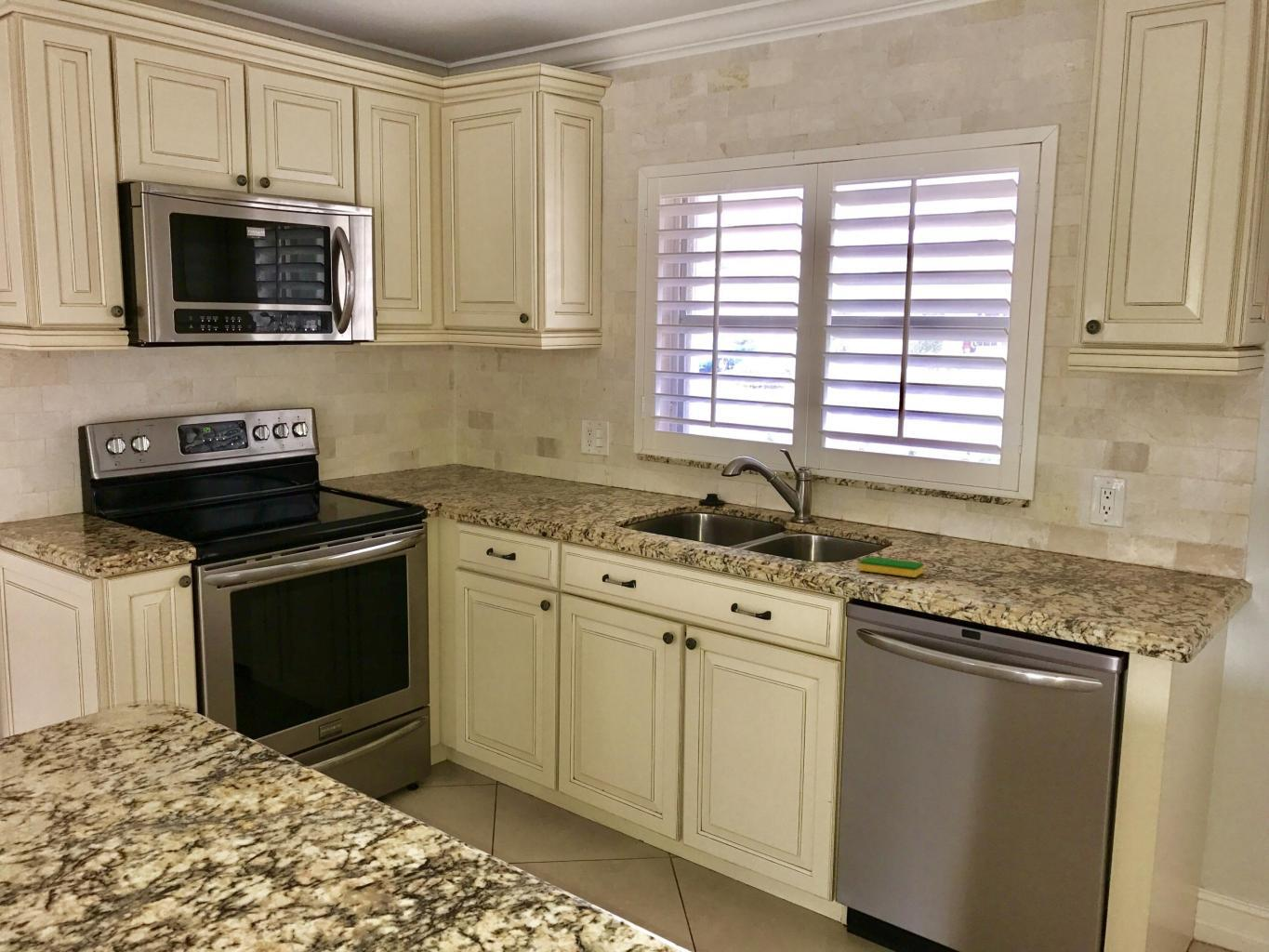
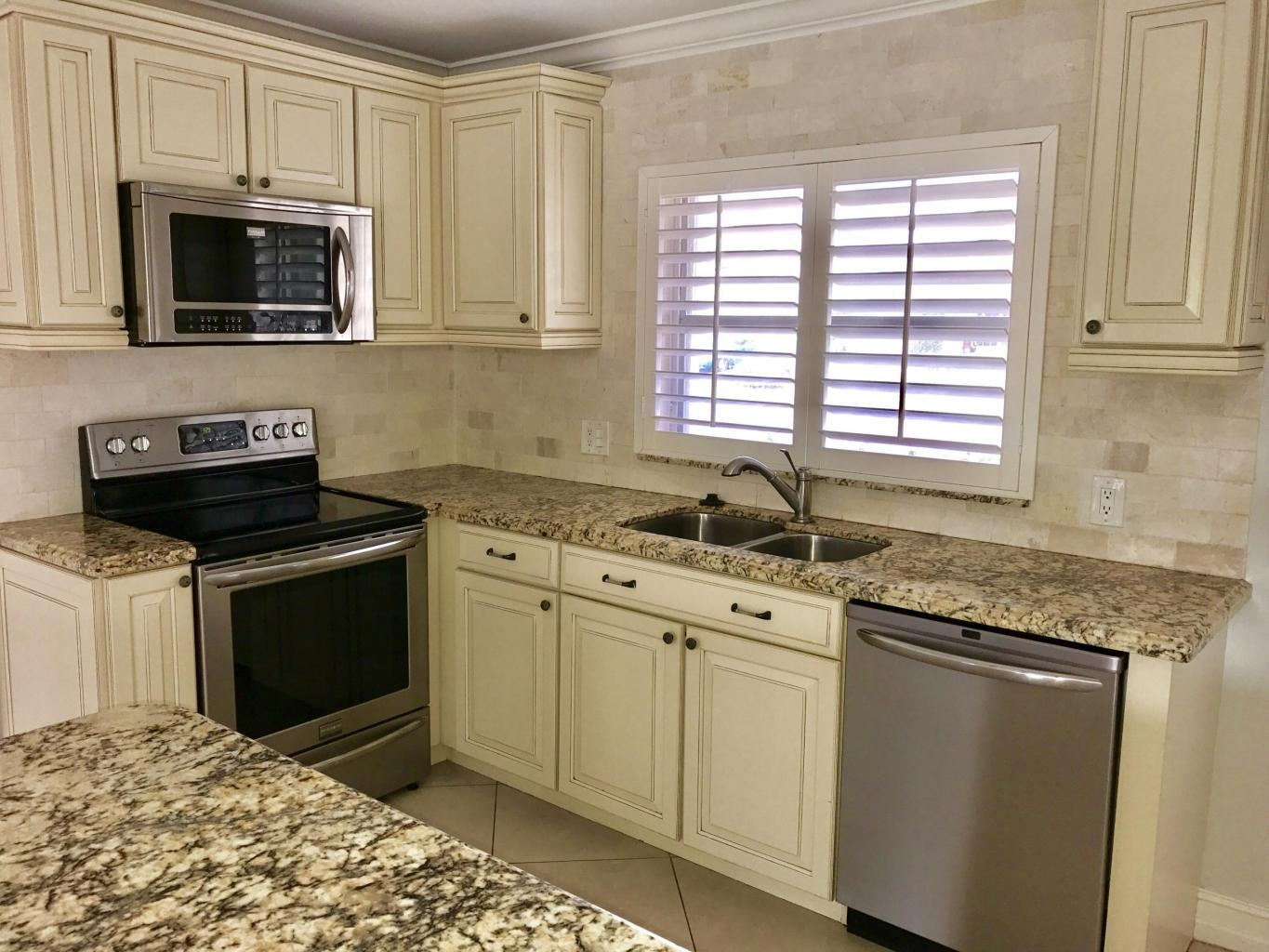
- dish sponge [858,556,925,578]
